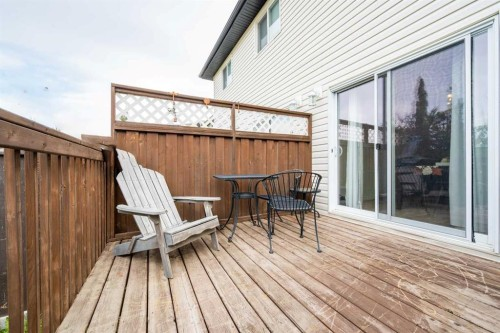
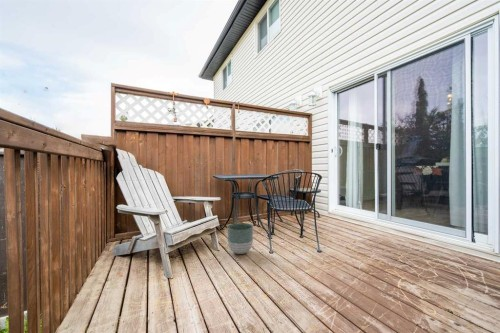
+ planter [226,222,254,255]
